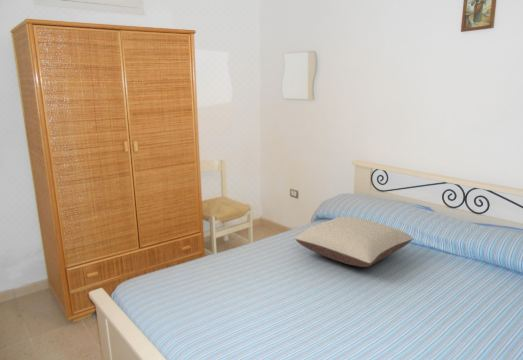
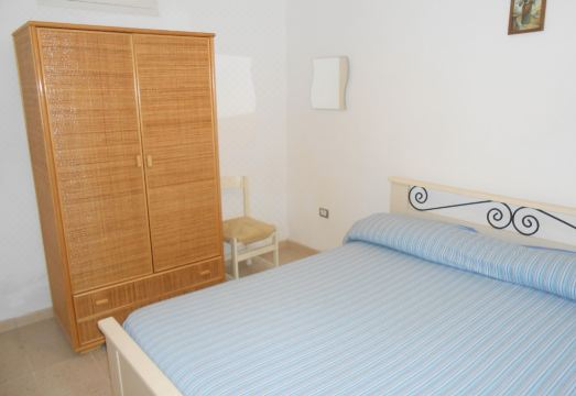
- pillow [294,215,414,268]
